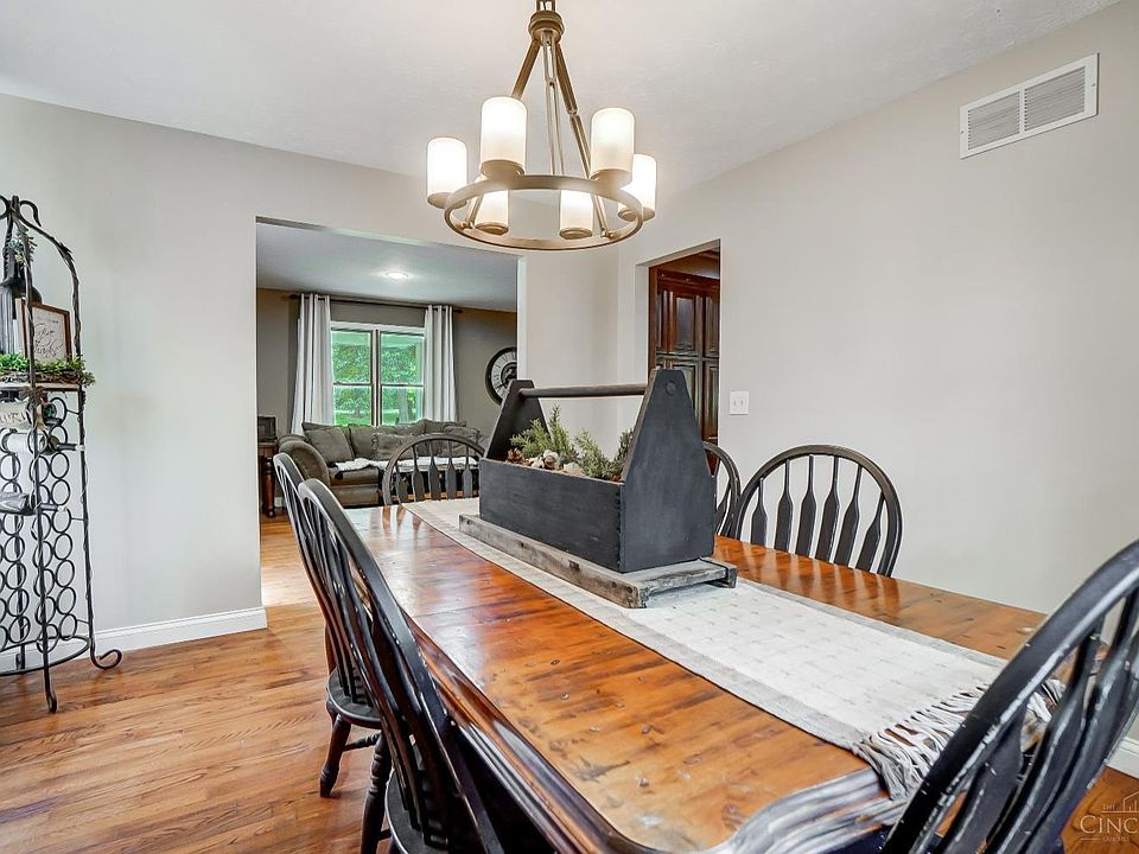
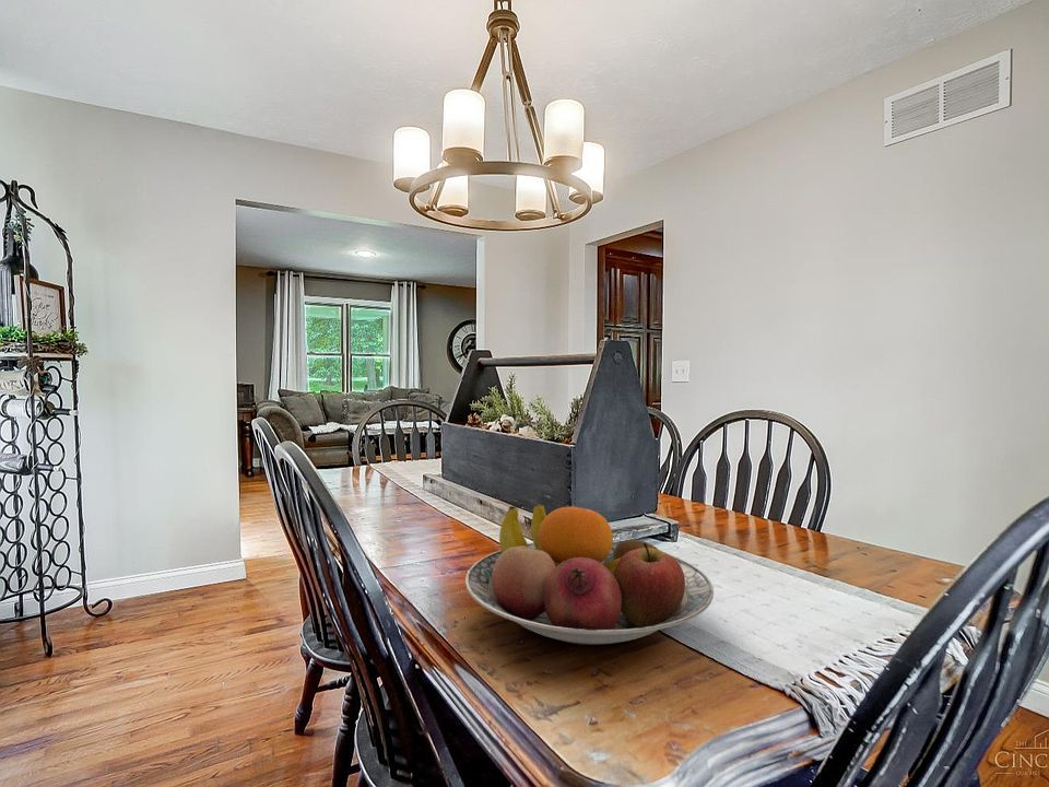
+ fruit bowl [464,503,715,646]
